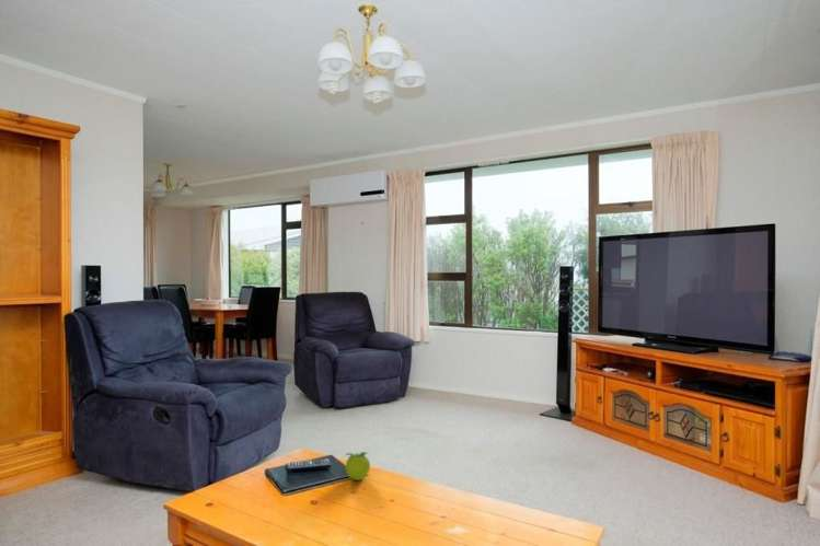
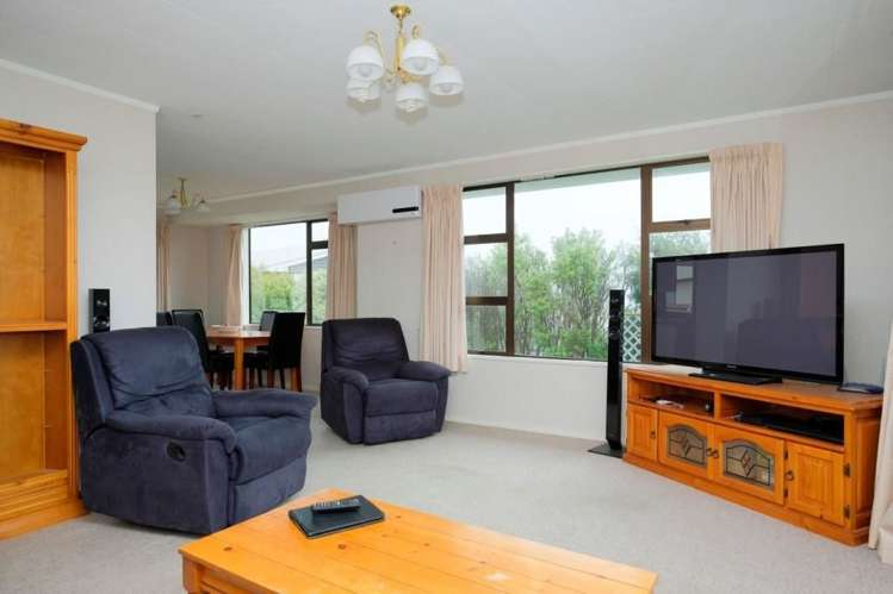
- fruit [344,451,371,481]
